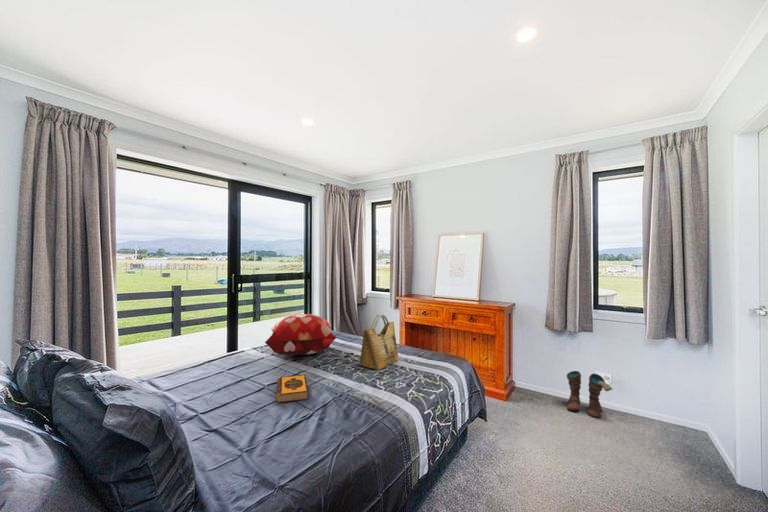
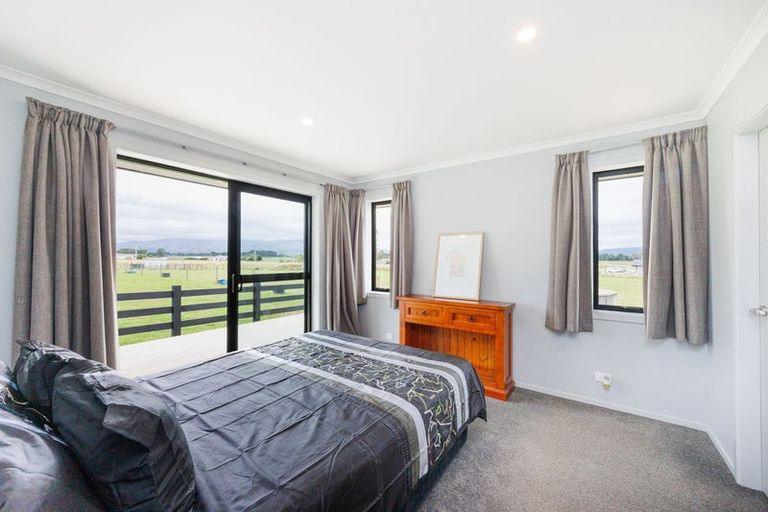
- hardback book [275,374,309,404]
- decorative pillow [264,313,338,356]
- grocery bag [359,313,399,371]
- boots [566,370,614,419]
